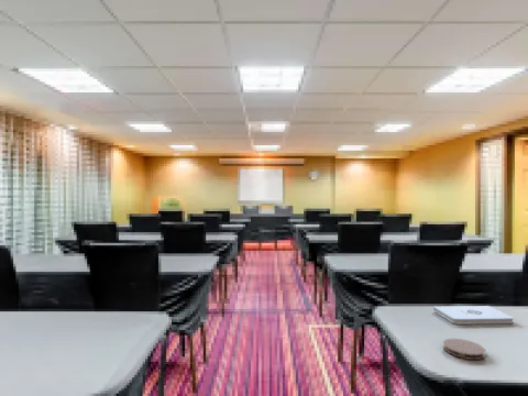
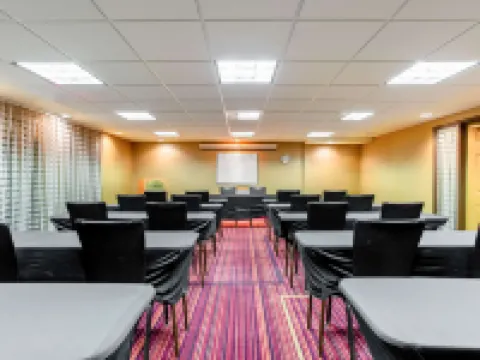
- notepad [432,305,515,326]
- coaster [442,338,486,361]
